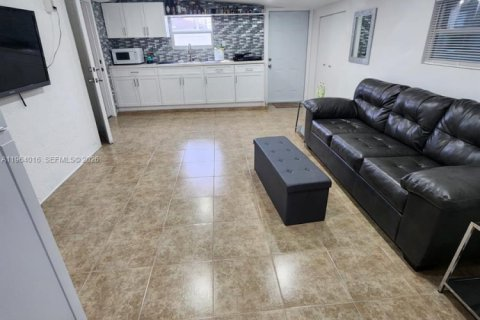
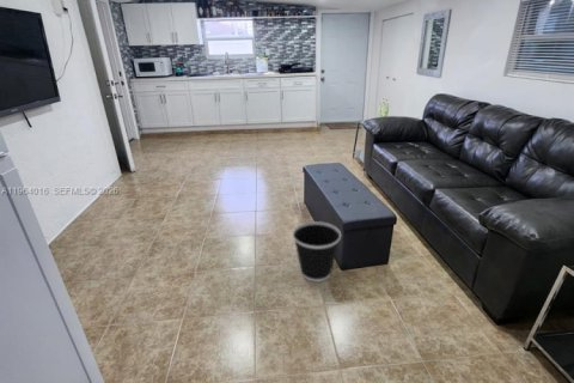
+ wastebasket [292,220,342,282]
